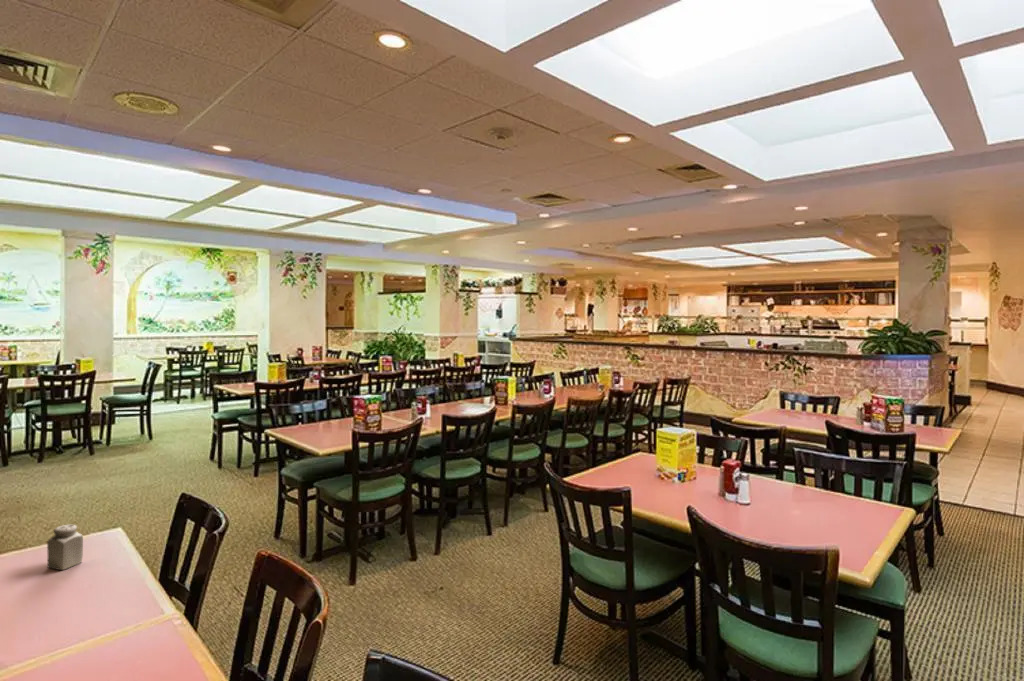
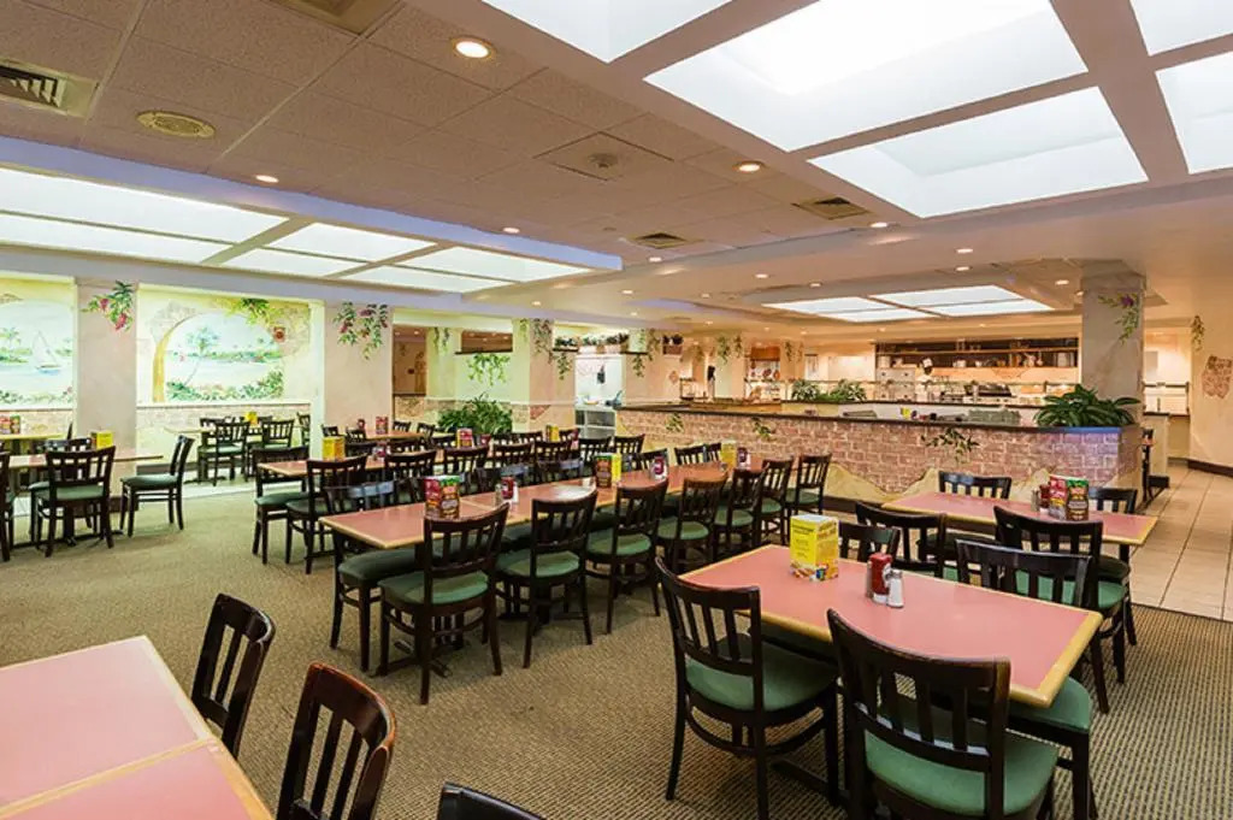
- salt shaker [46,524,84,571]
